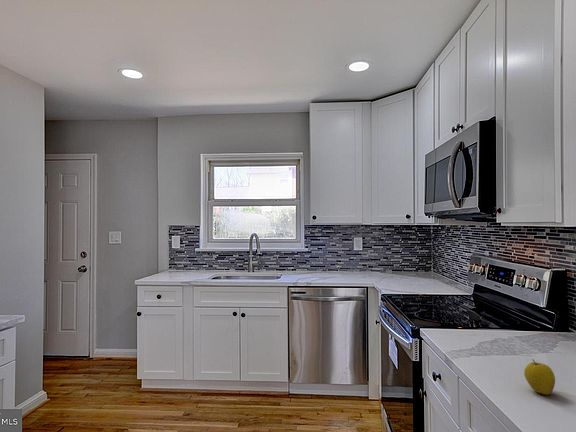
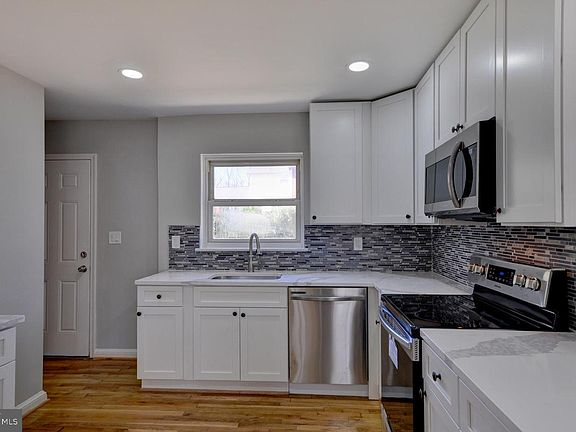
- apple [523,358,556,396]
